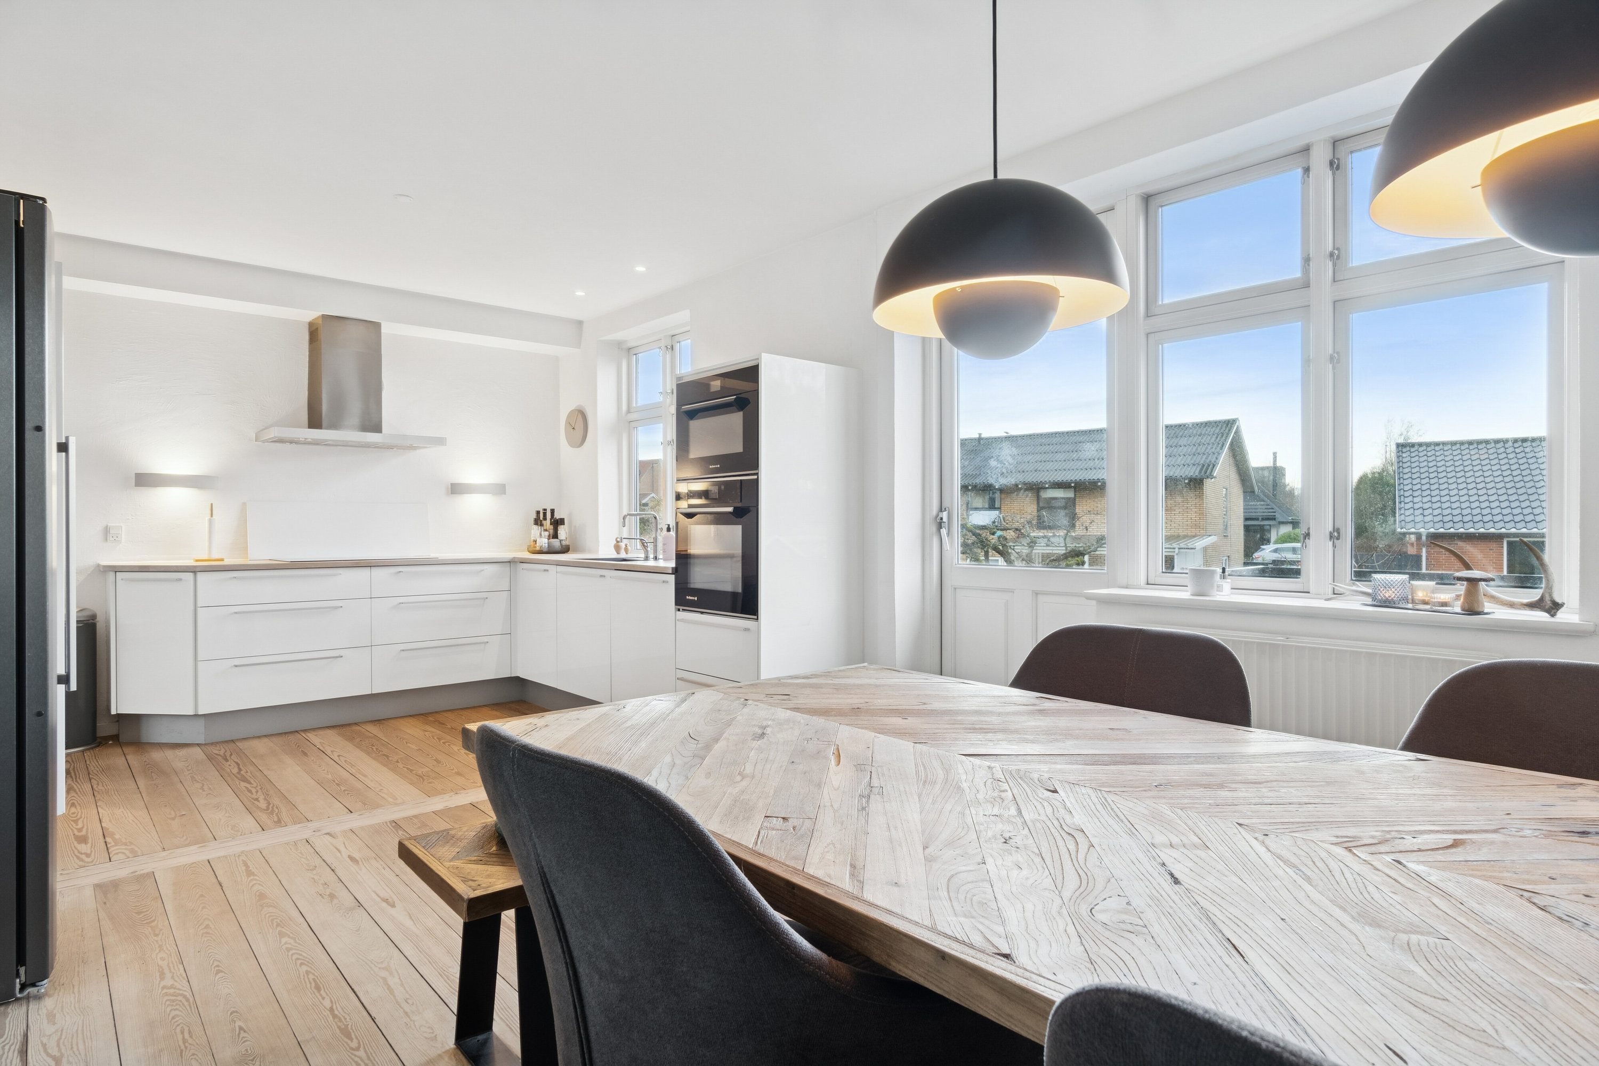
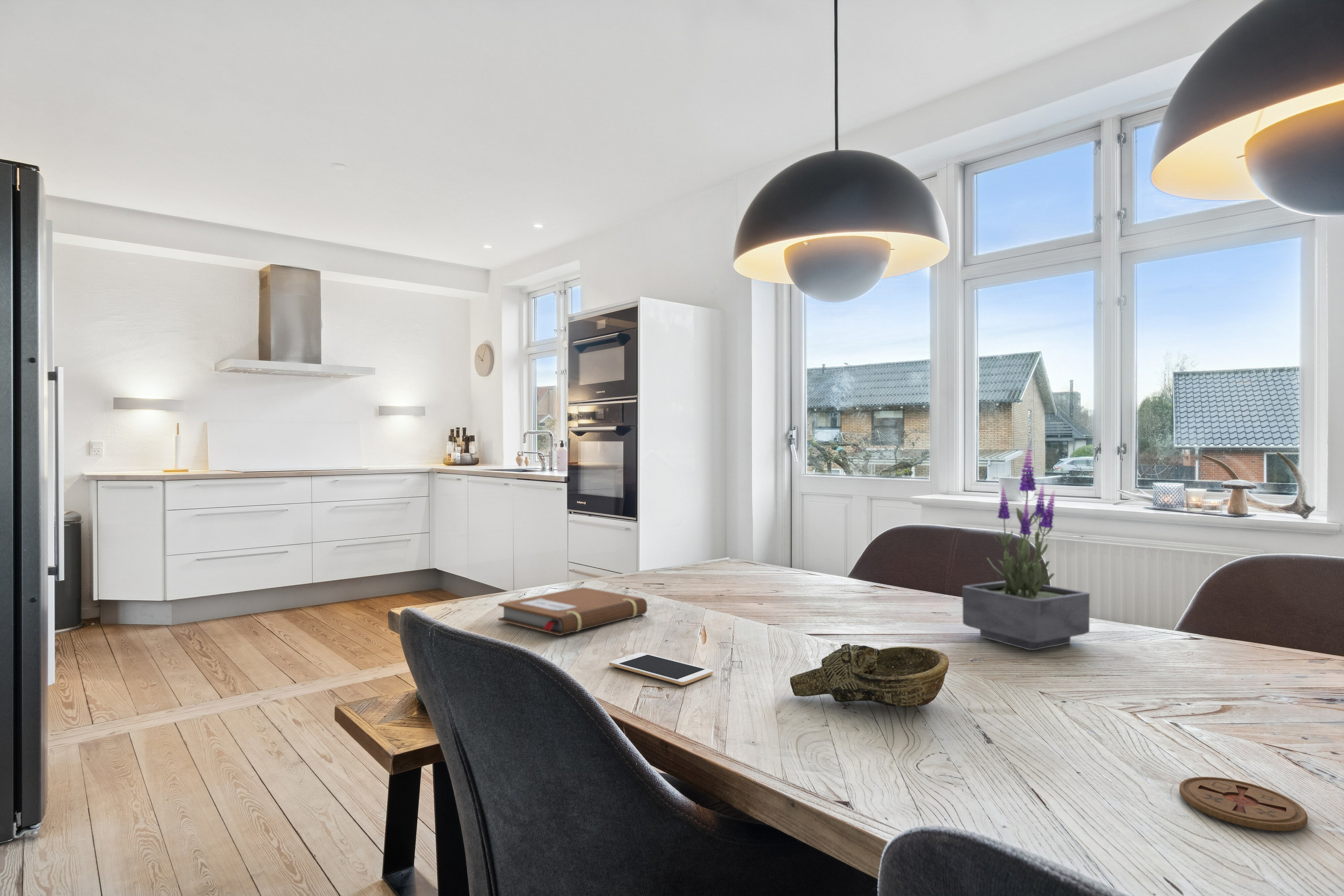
+ cell phone [609,652,714,686]
+ decorative bowl [789,643,950,708]
+ notebook [497,587,648,636]
+ coaster [1179,776,1308,831]
+ potted plant [962,445,1090,650]
